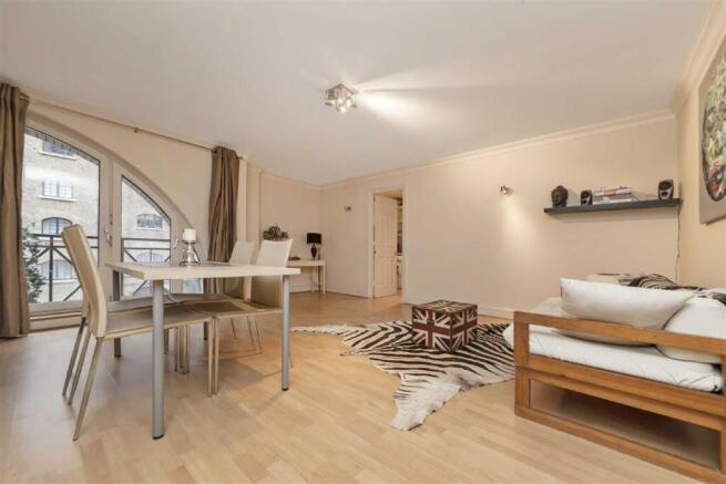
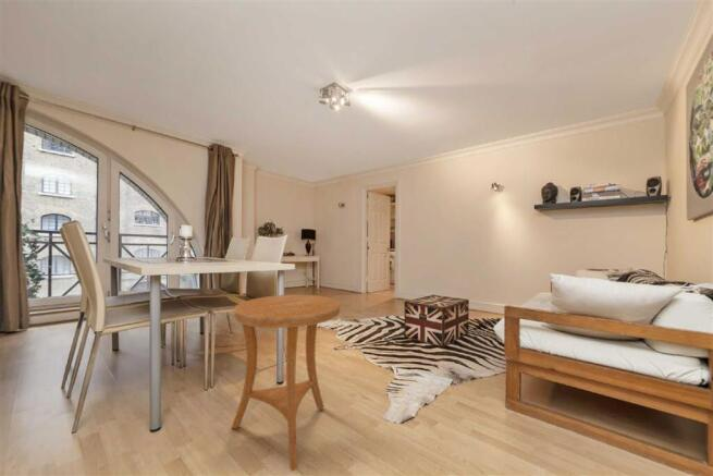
+ side table [231,294,342,472]
